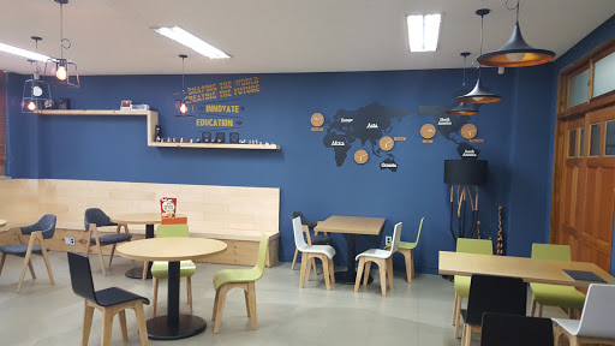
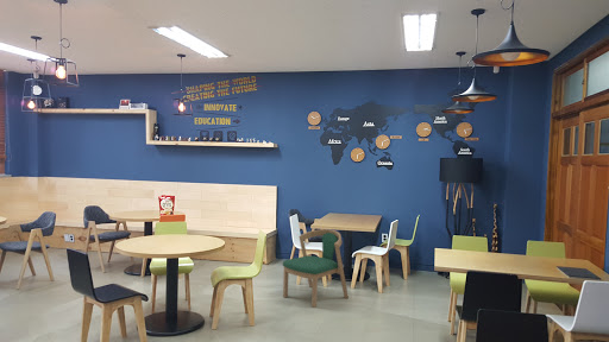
+ dining chair [282,228,350,309]
